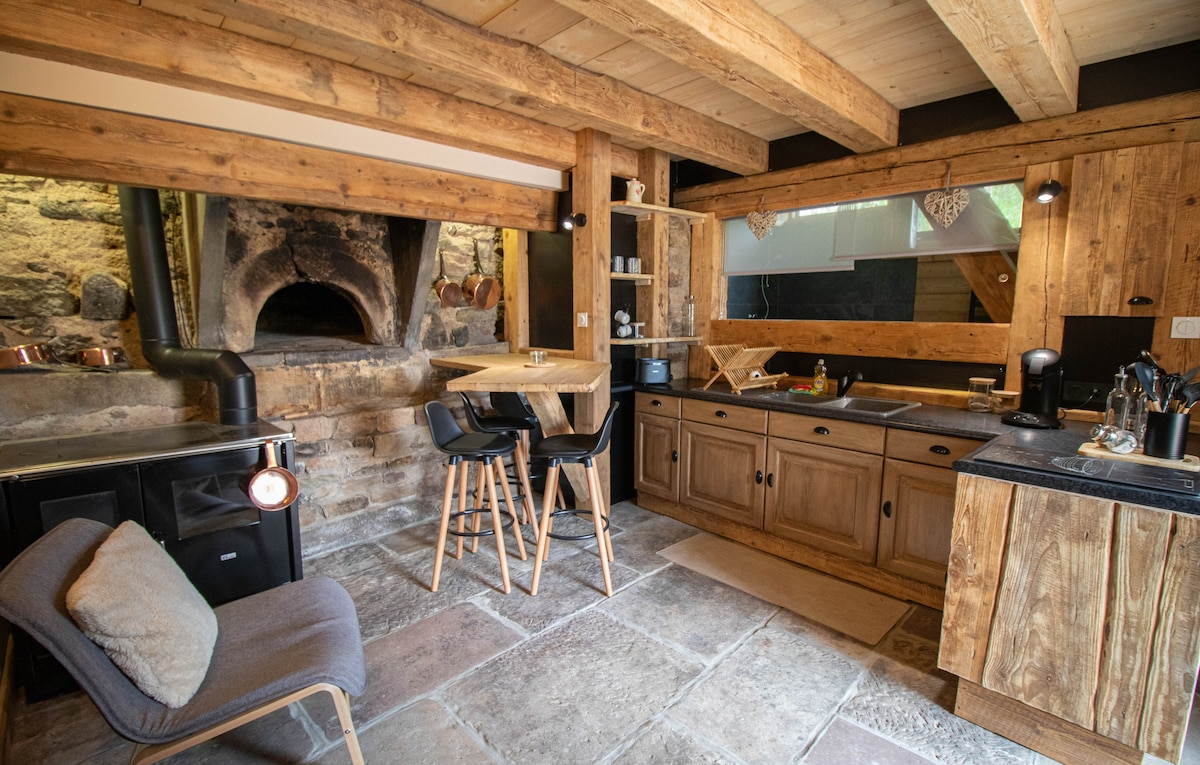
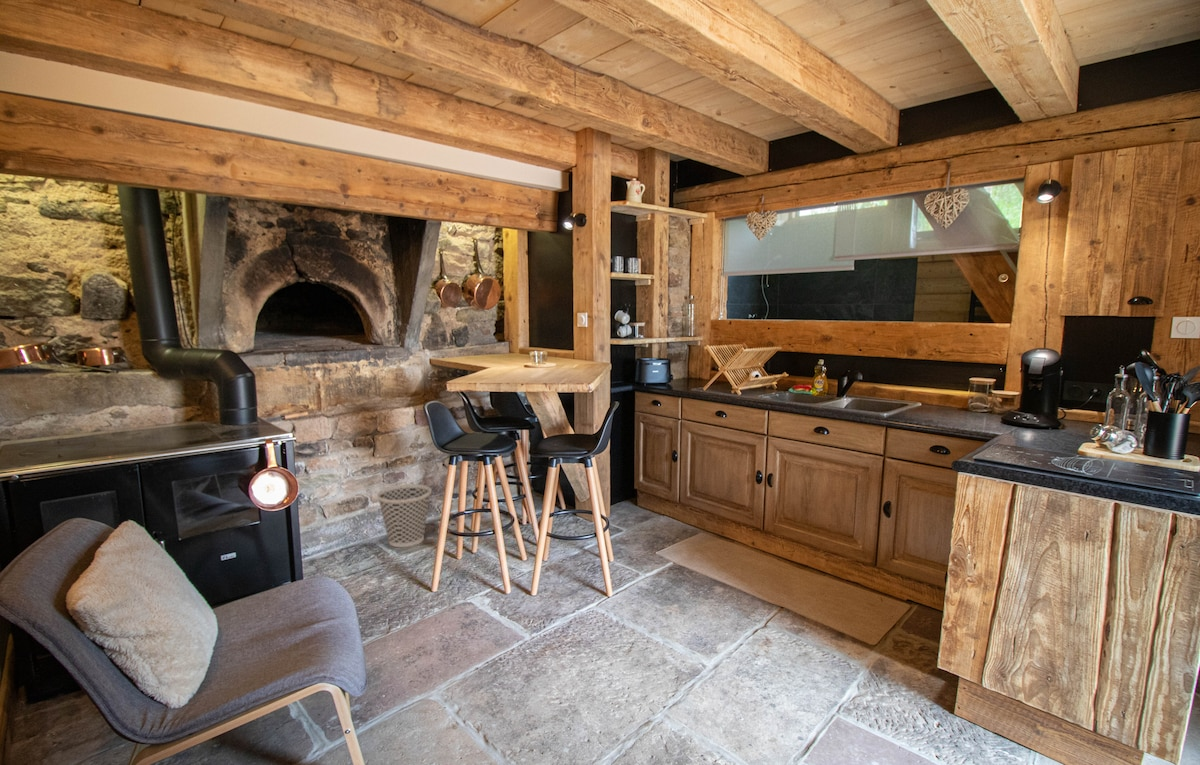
+ wastebasket [376,483,432,548]
